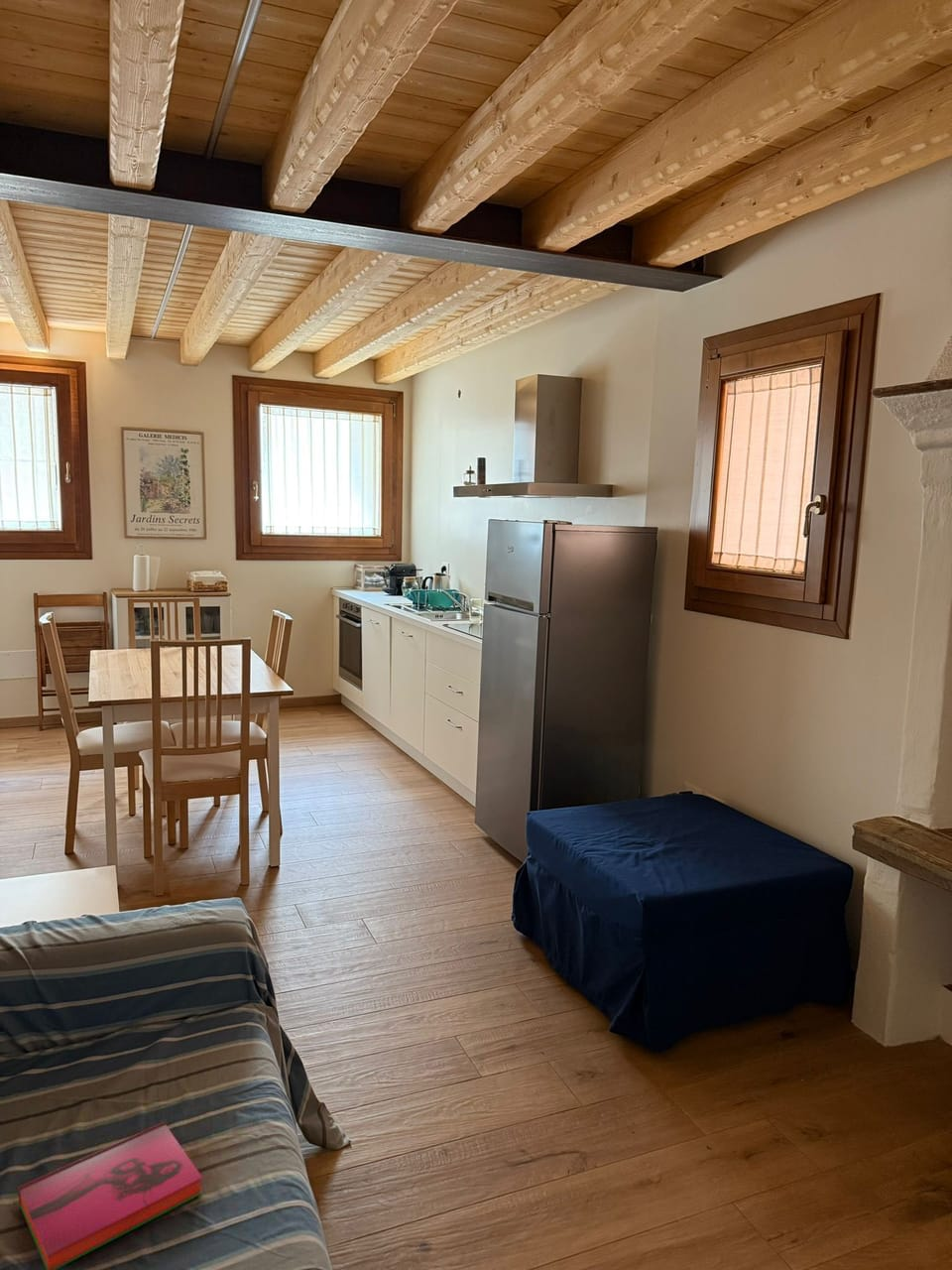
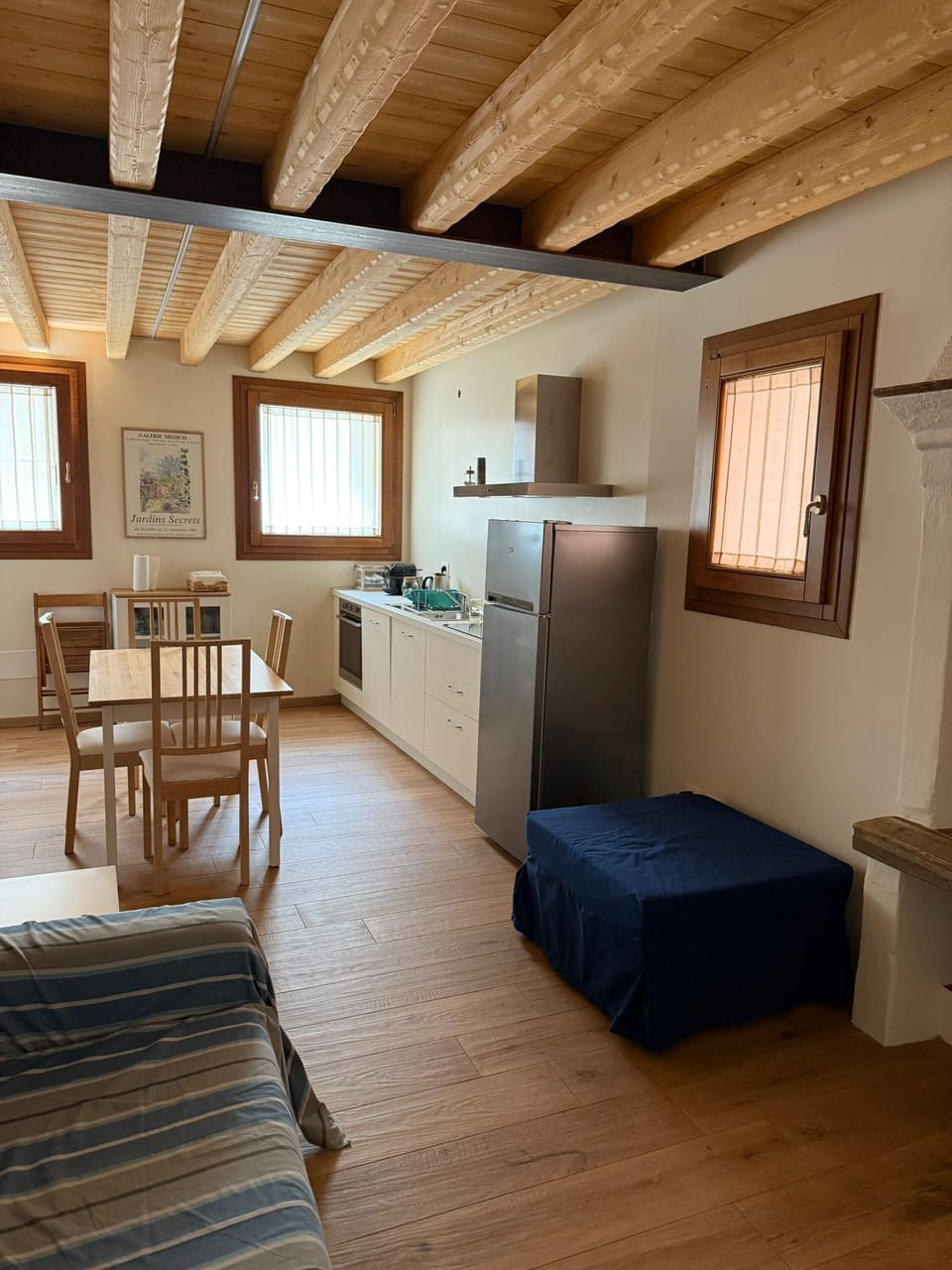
- hardback book [17,1121,204,1270]
